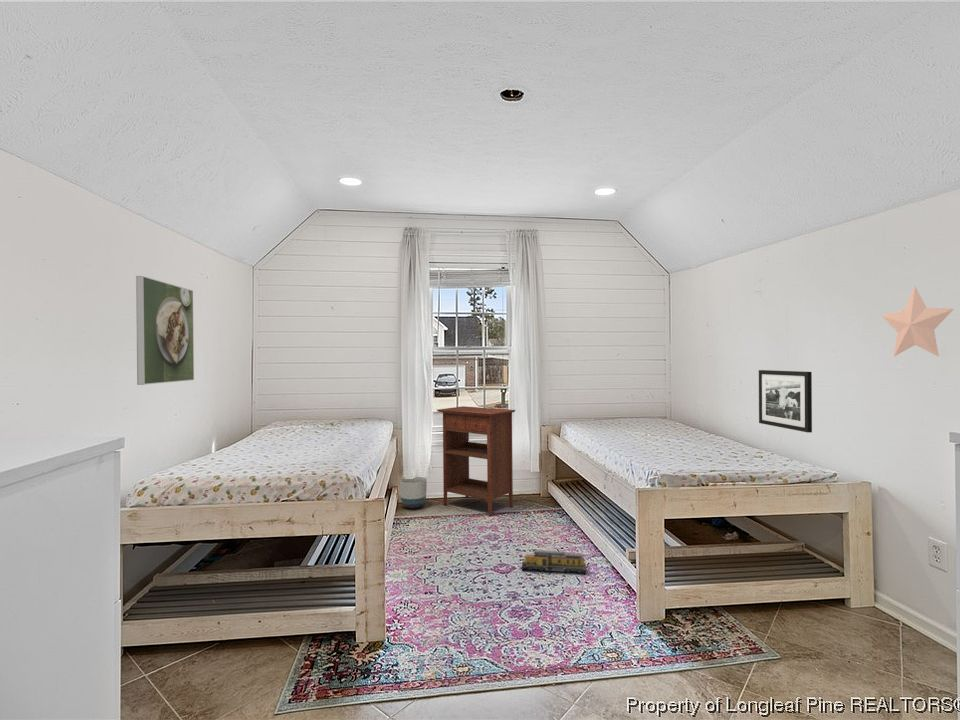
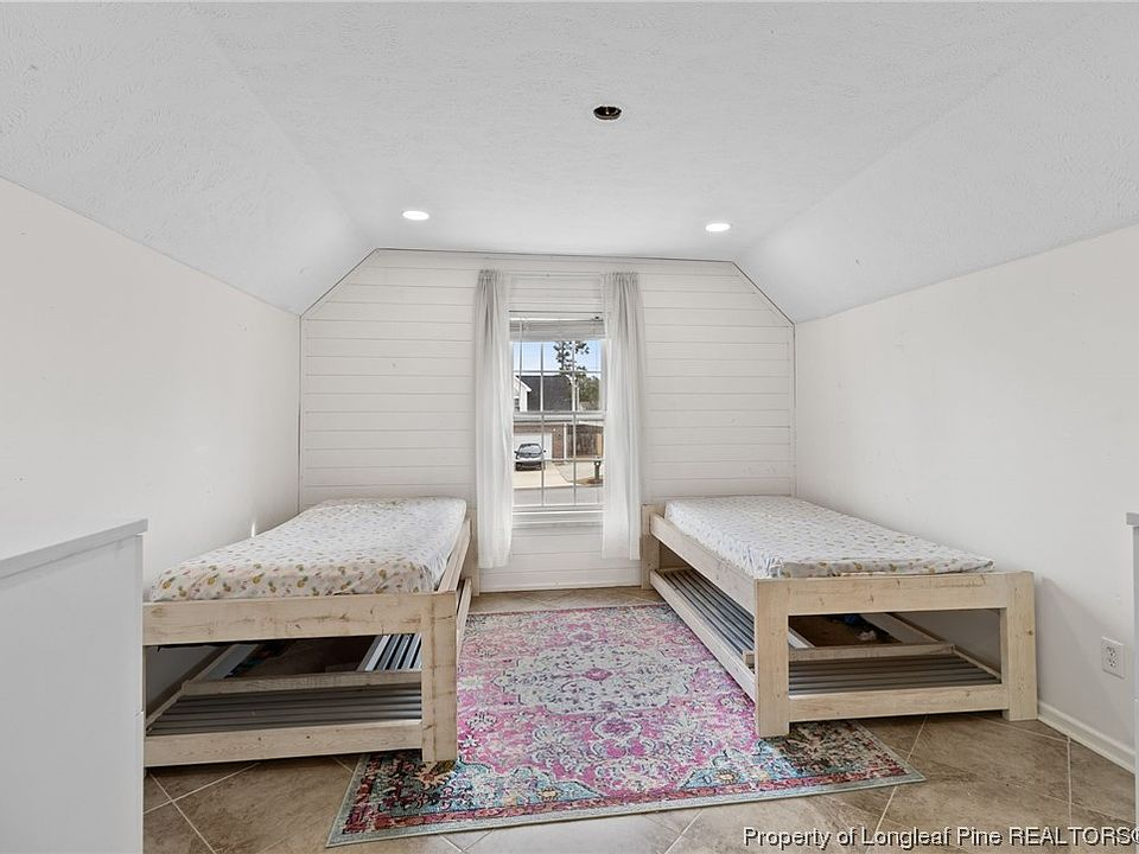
- nightstand [436,405,517,517]
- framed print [135,275,195,386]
- picture frame [758,369,813,434]
- toy train [520,549,587,574]
- decorative star [881,285,954,357]
- planter [399,476,428,509]
